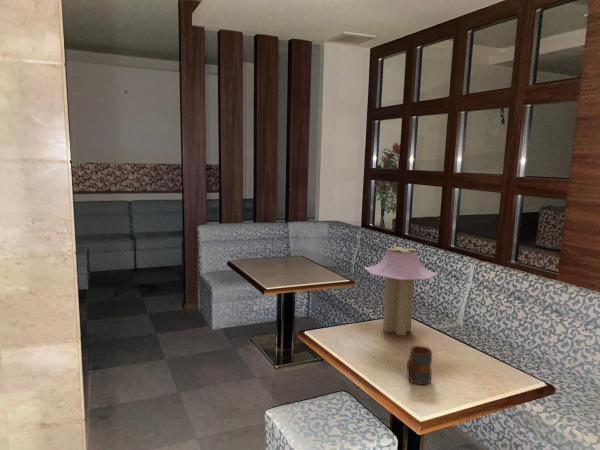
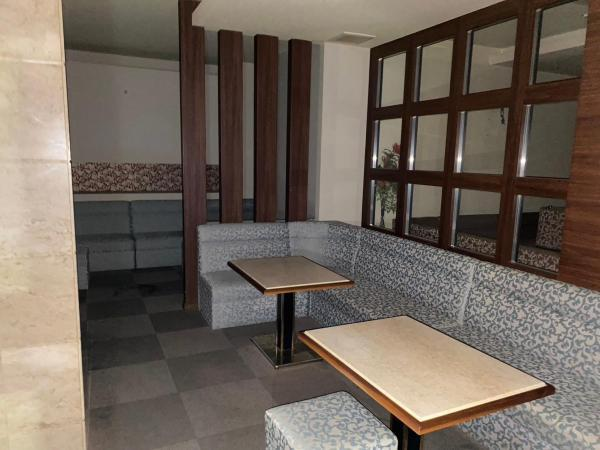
- table lamp [363,246,440,336]
- mug [406,345,433,385]
